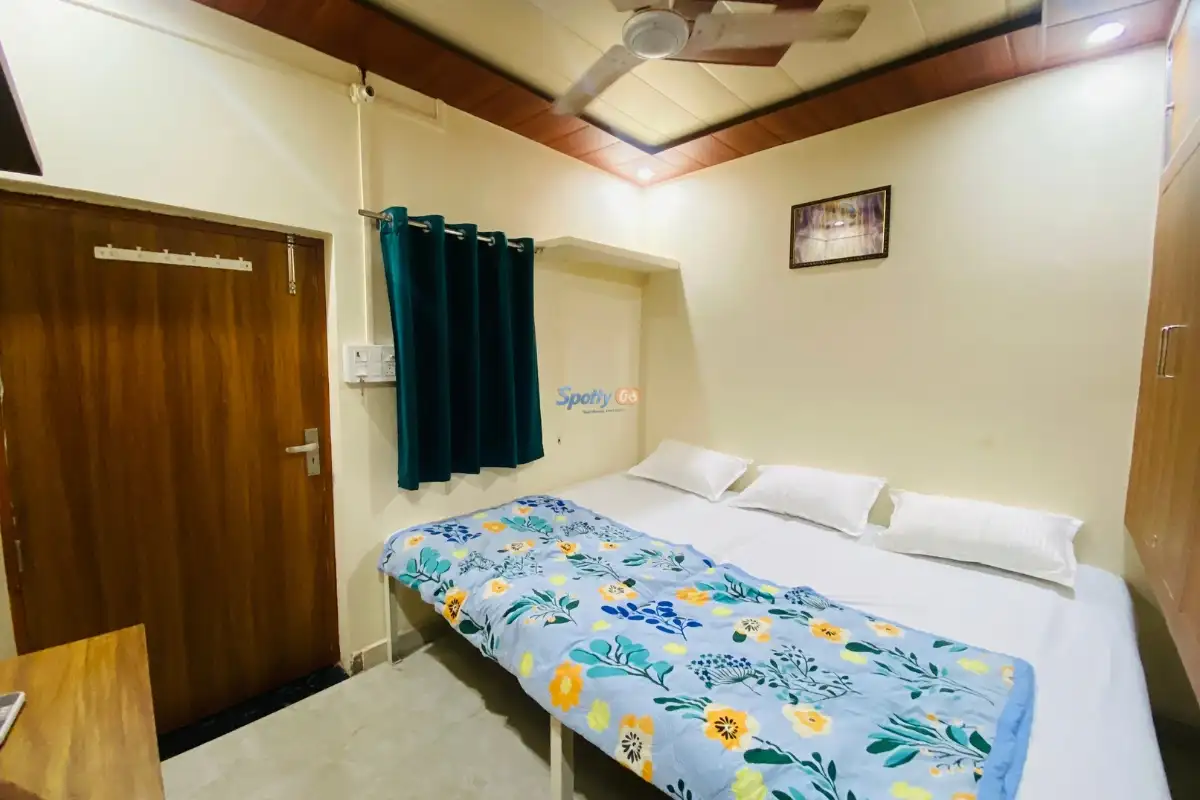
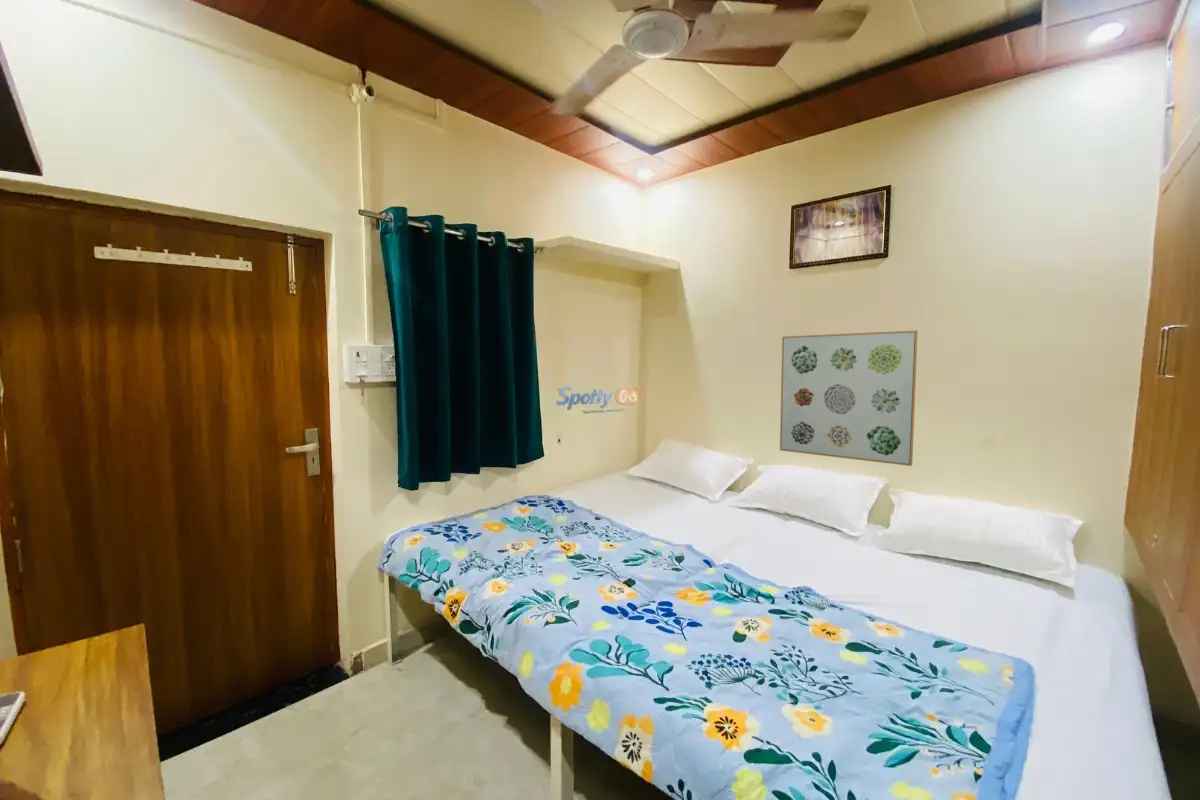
+ wall art [779,329,919,467]
